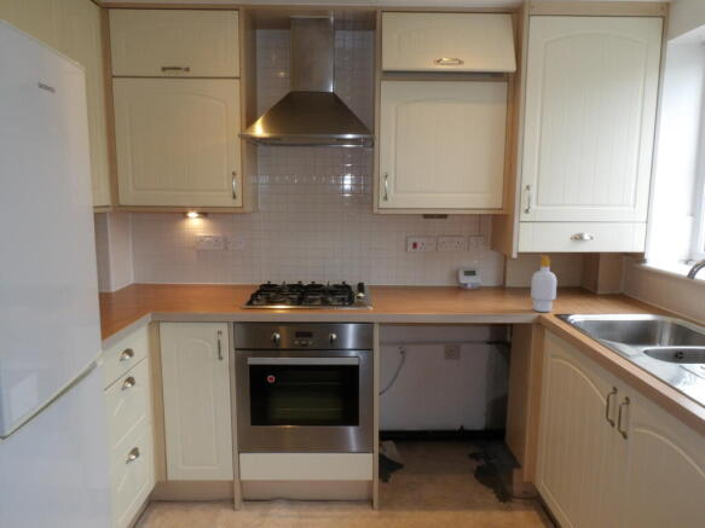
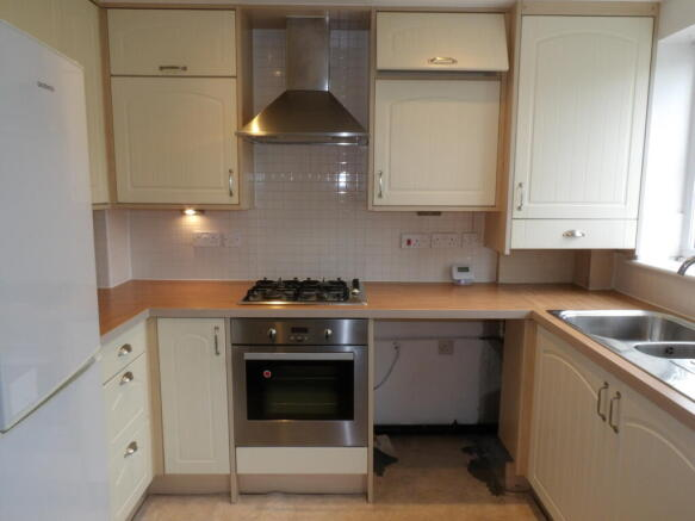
- soap bottle [530,255,557,313]
